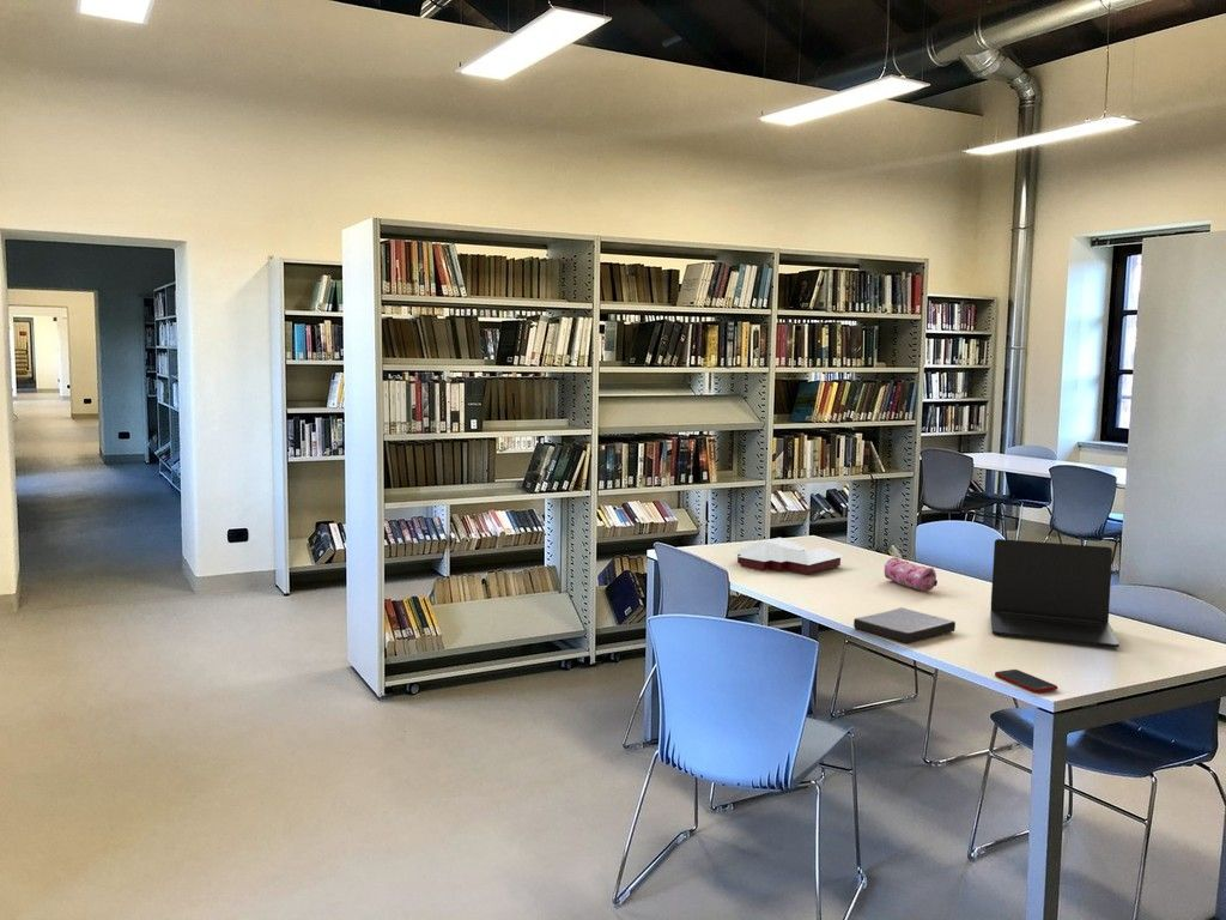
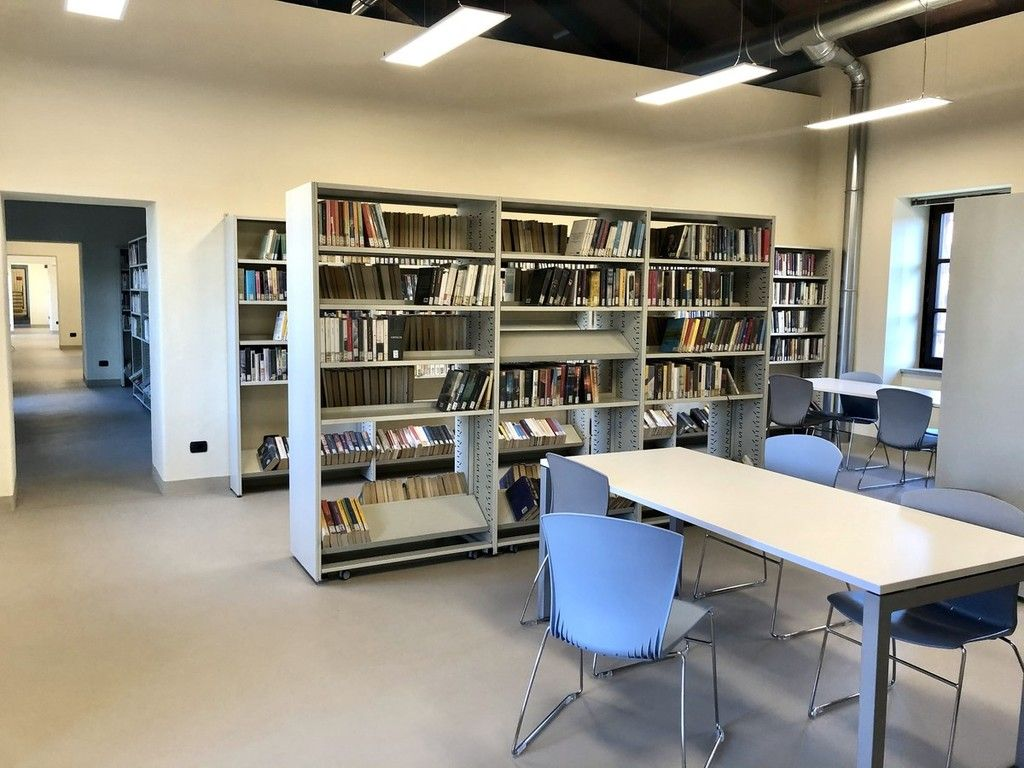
- laptop [989,538,1121,648]
- pencil case [884,556,939,592]
- cell phone [994,668,1058,694]
- books [734,537,844,575]
- book [852,606,957,644]
